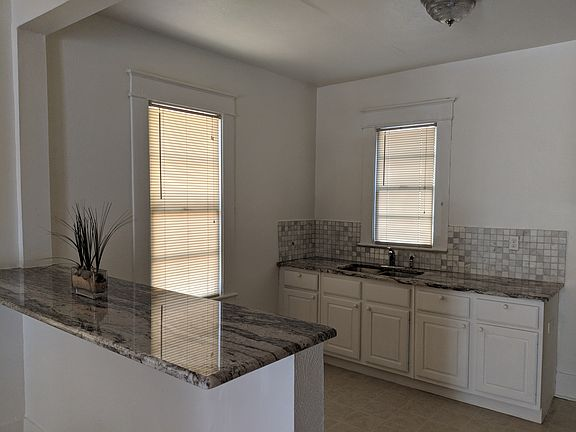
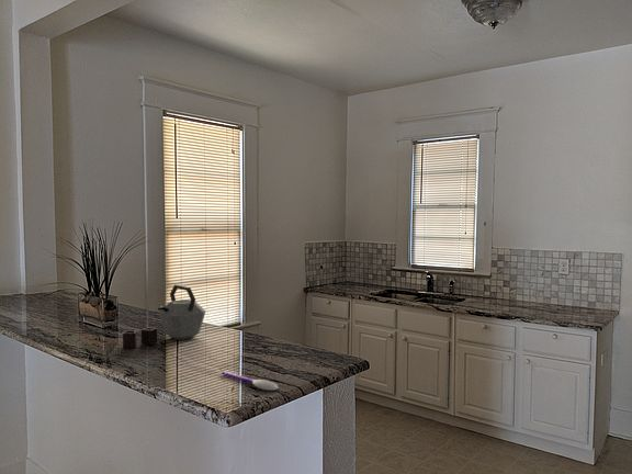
+ spoon [221,370,280,392]
+ kettle [122,283,206,349]
